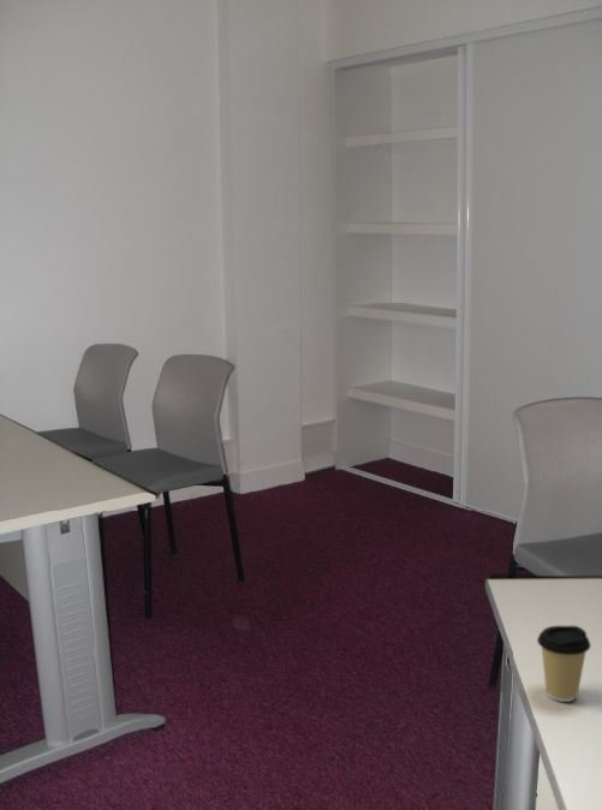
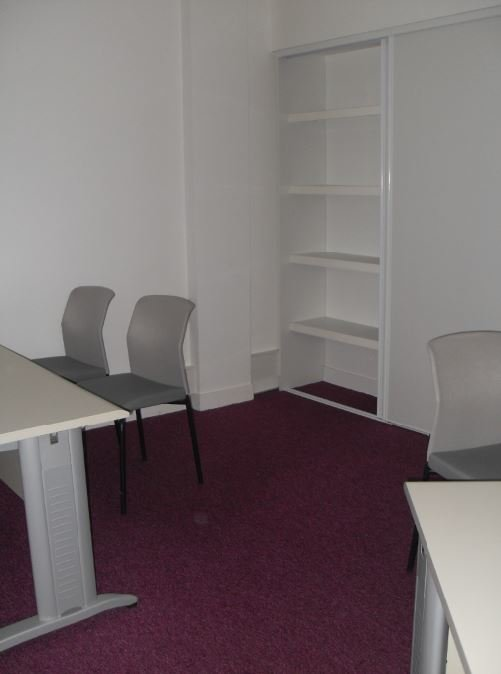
- coffee cup [536,625,592,703]
